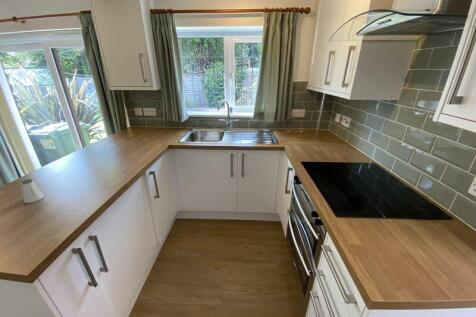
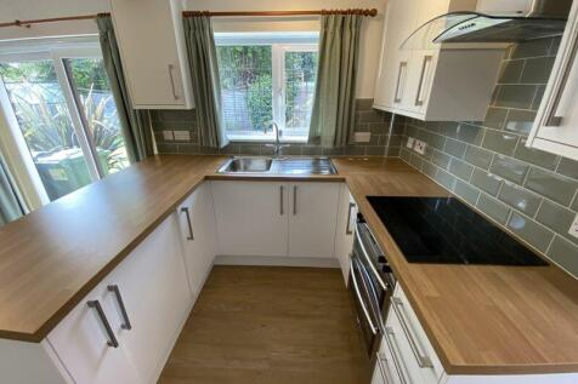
- saltshaker [20,178,45,204]
